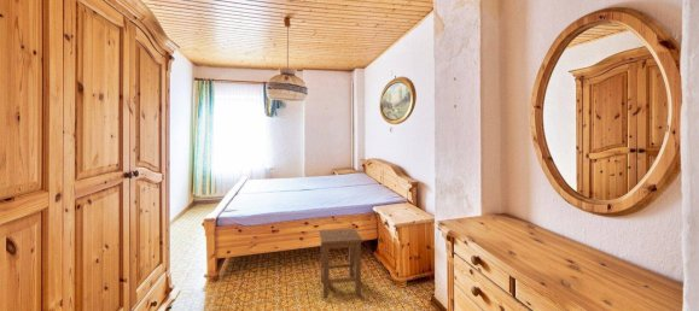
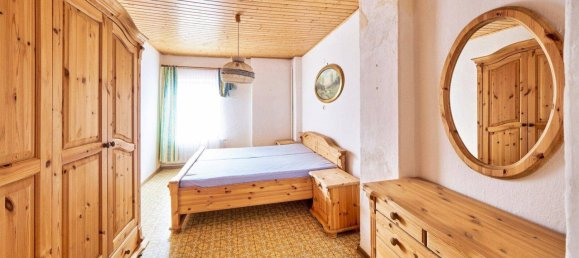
- stool [318,228,365,299]
